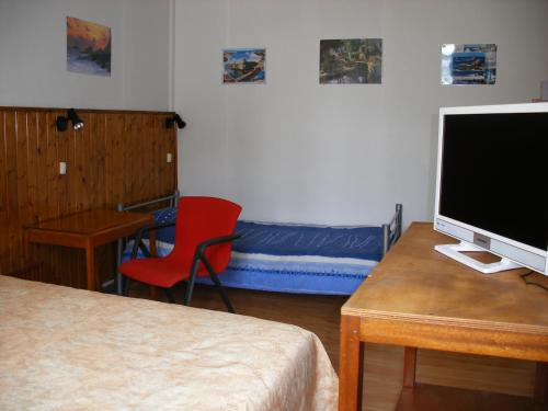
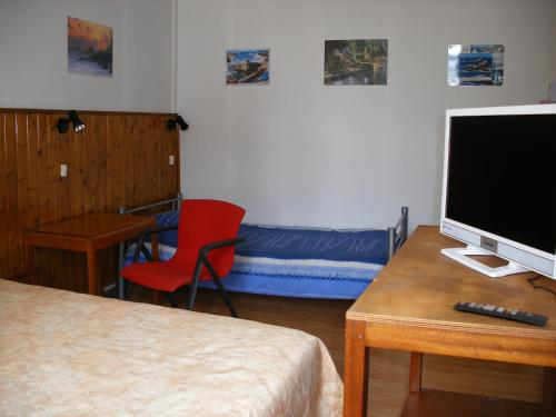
+ remote control [453,300,550,327]
